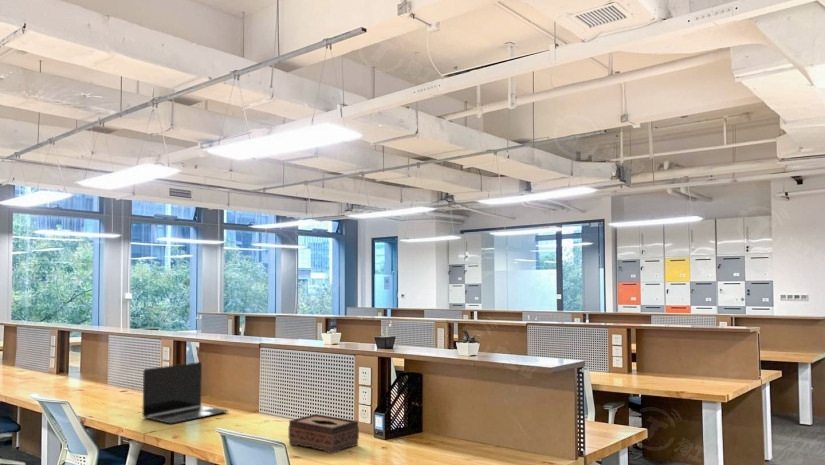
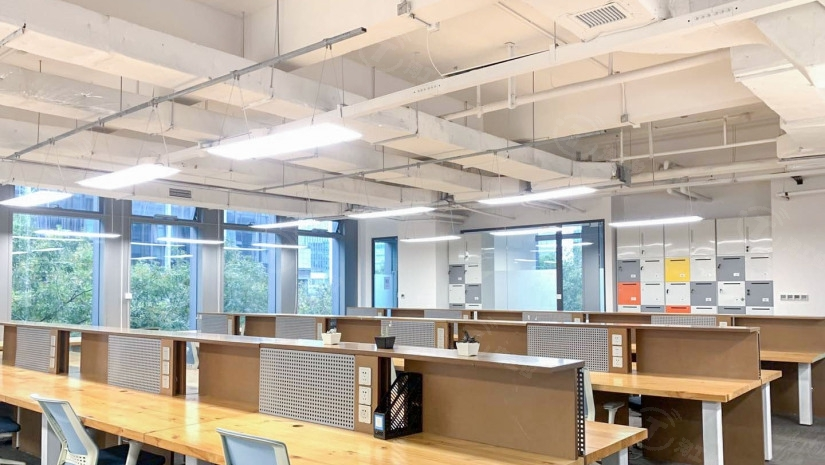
- tissue box [288,413,360,454]
- laptop [142,361,229,425]
